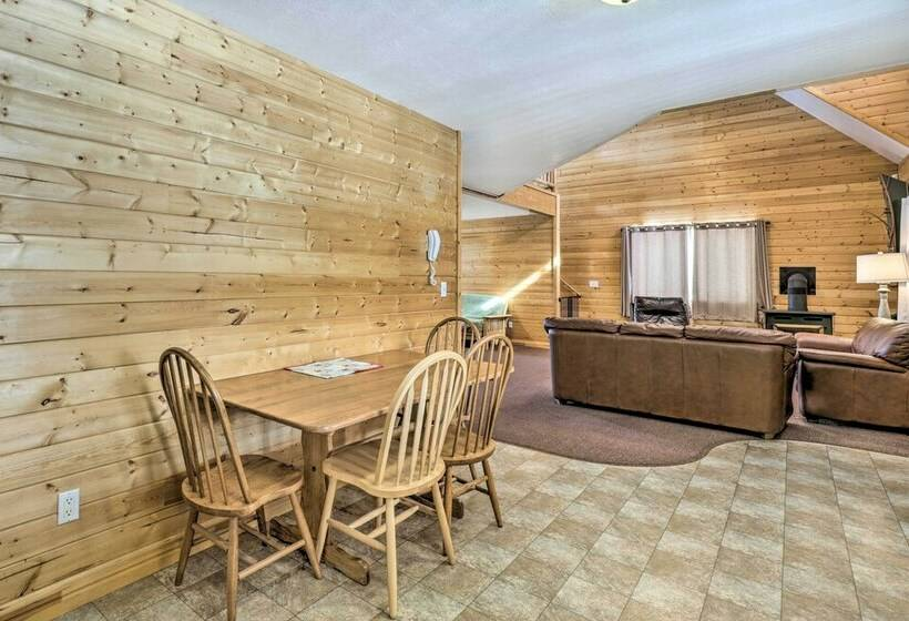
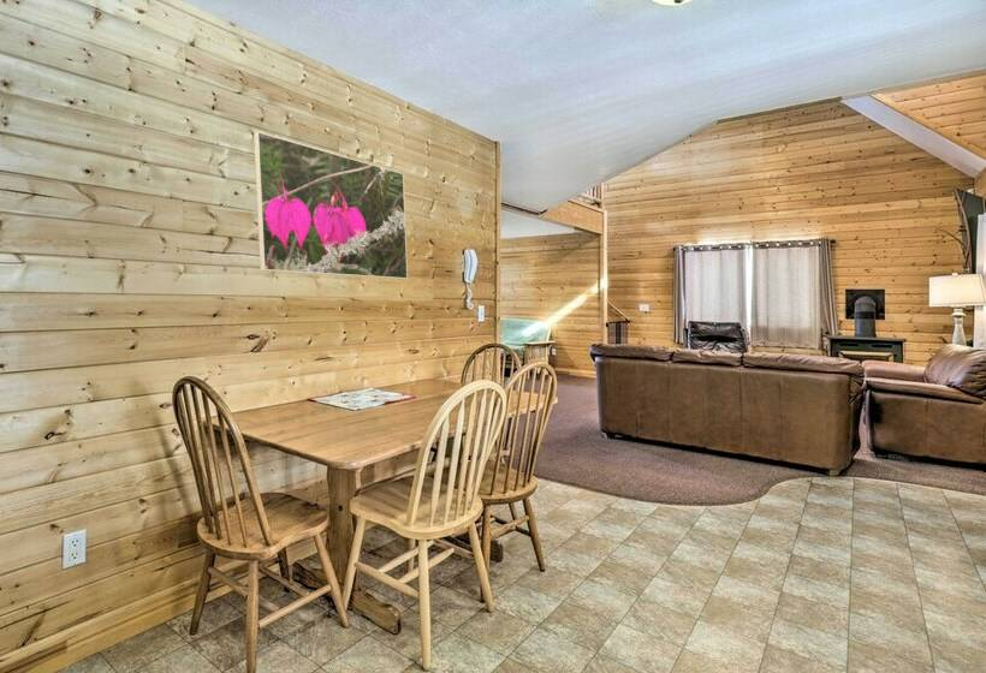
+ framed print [253,131,409,280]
